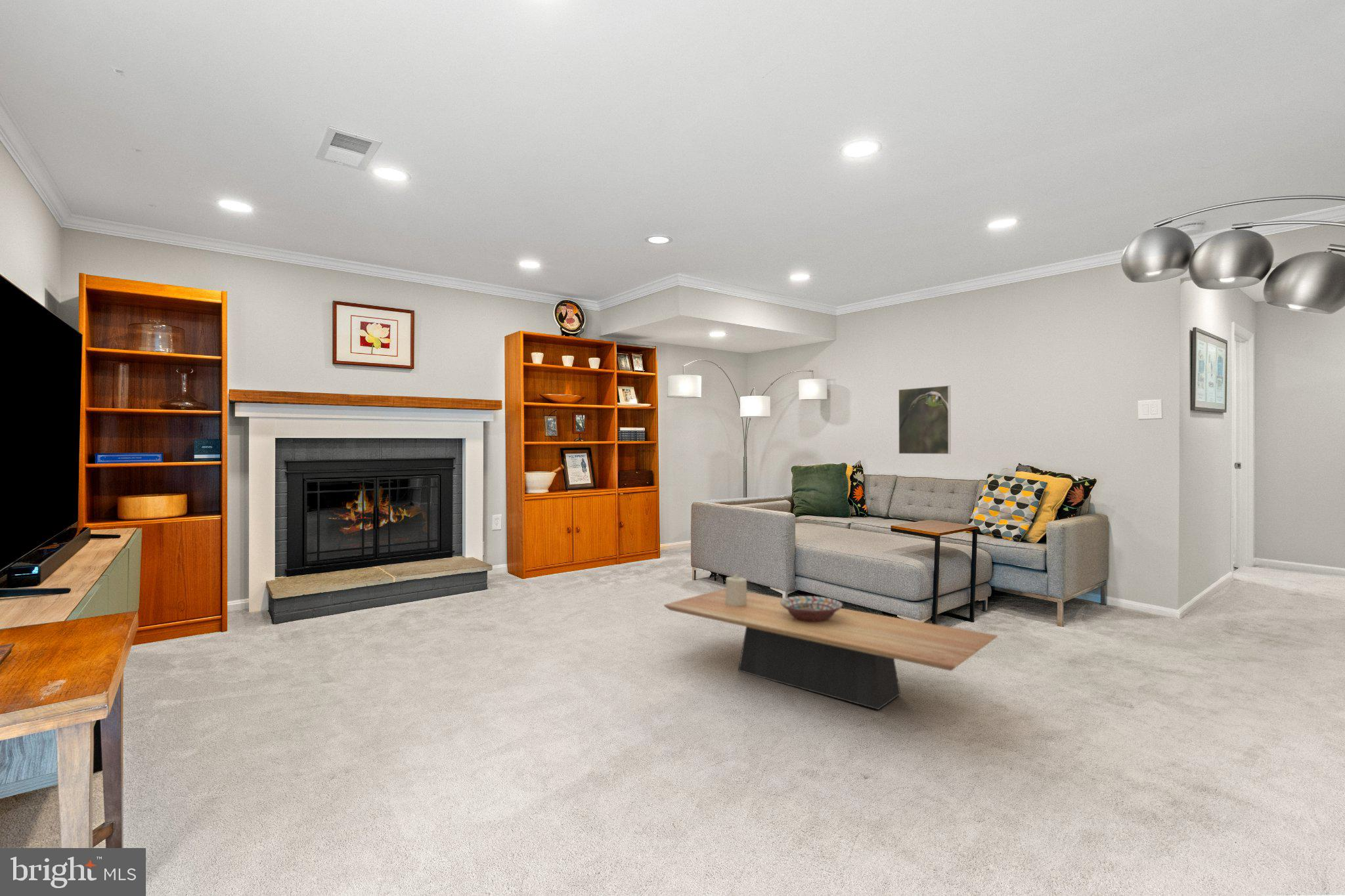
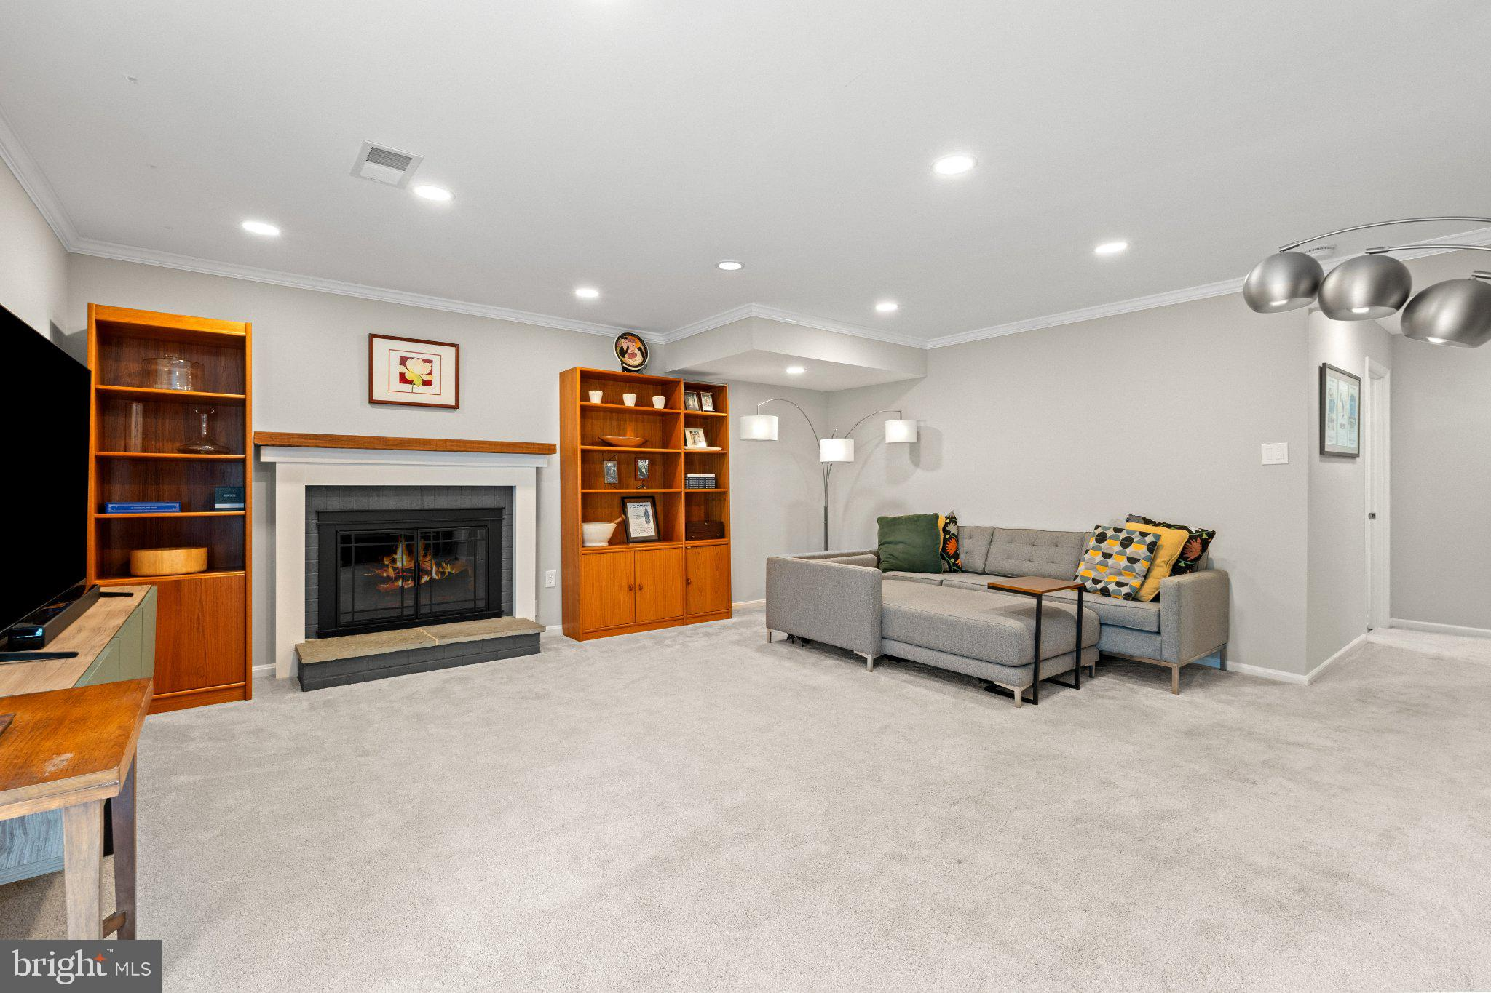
- decorative bowl [780,595,843,622]
- coffee table [663,587,998,710]
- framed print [898,385,952,455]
- candle [725,574,747,607]
